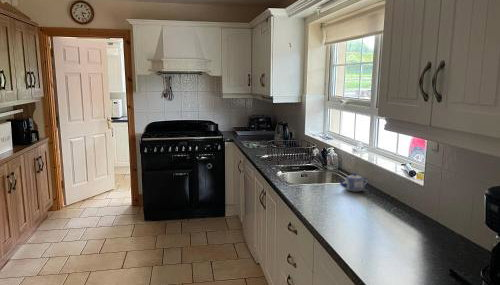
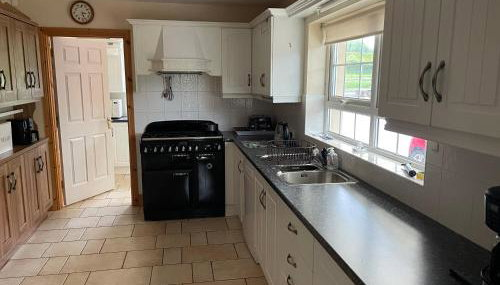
- teapot [336,172,370,192]
